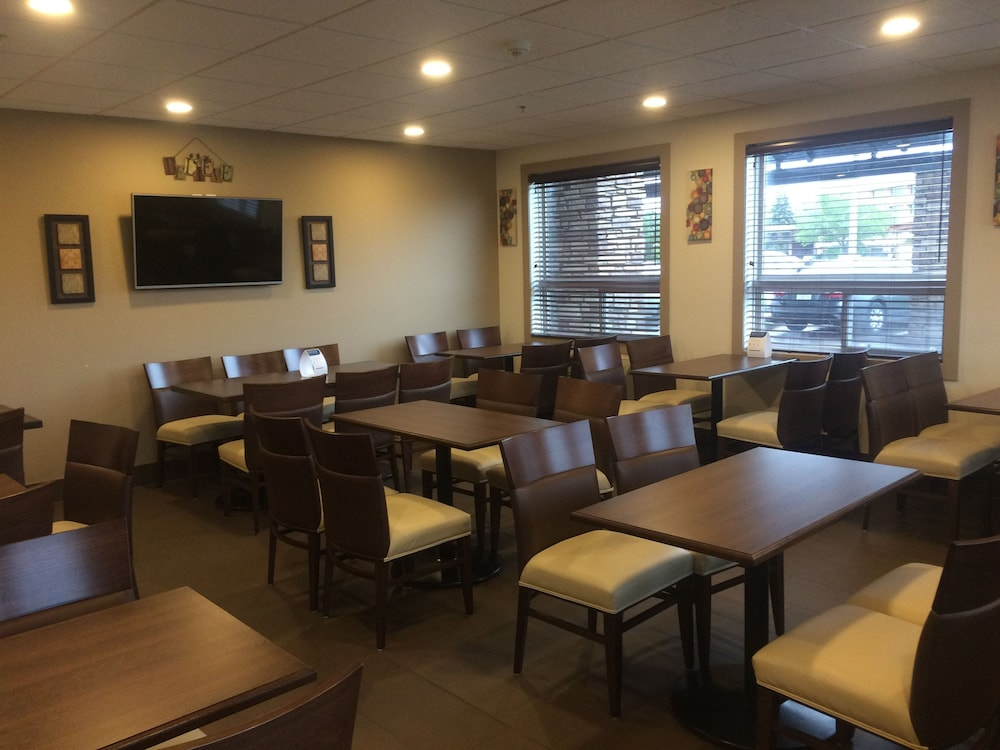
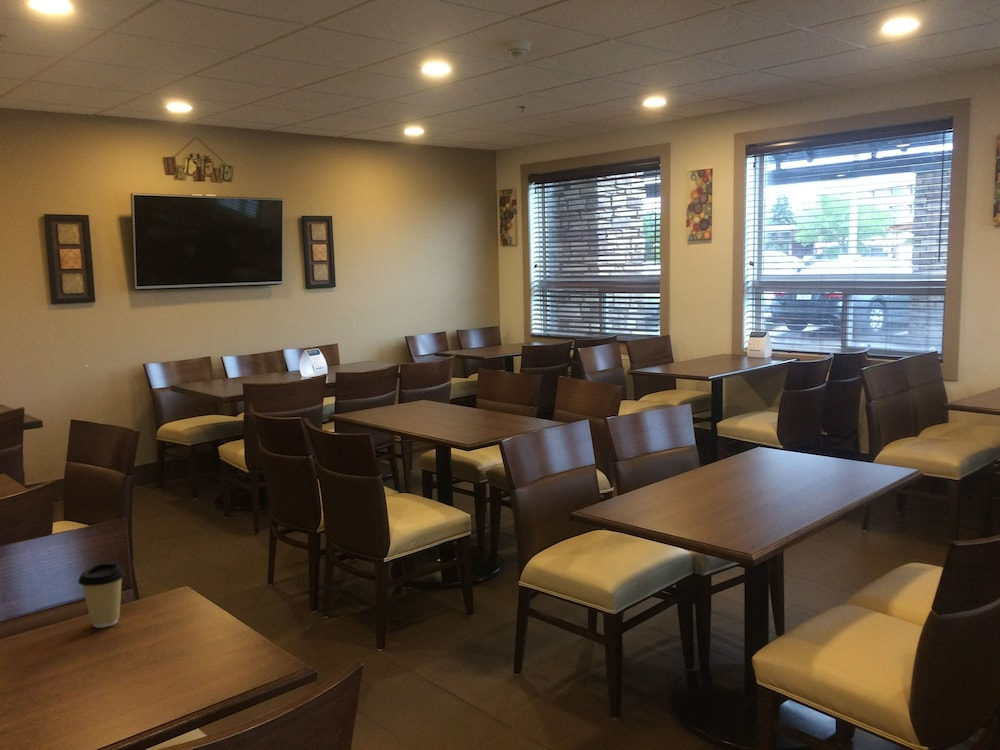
+ coffee cup [77,562,126,629]
